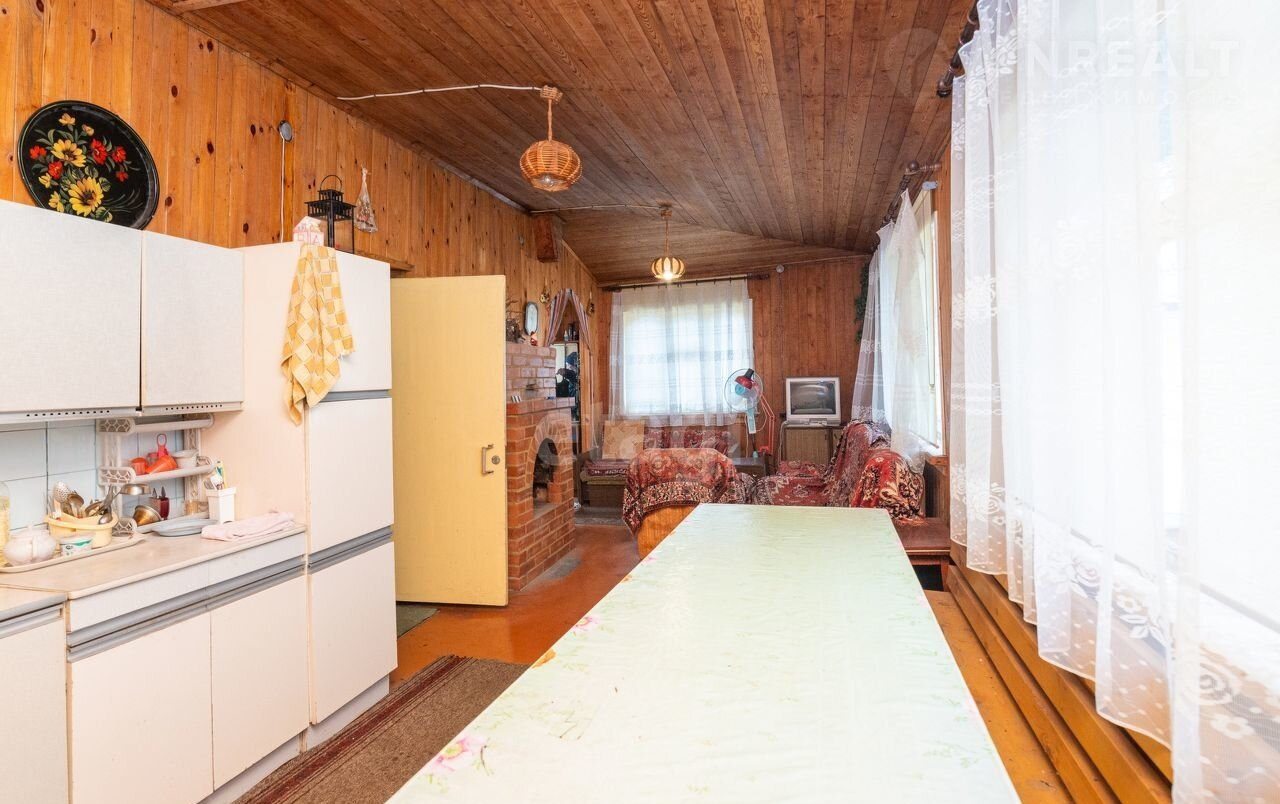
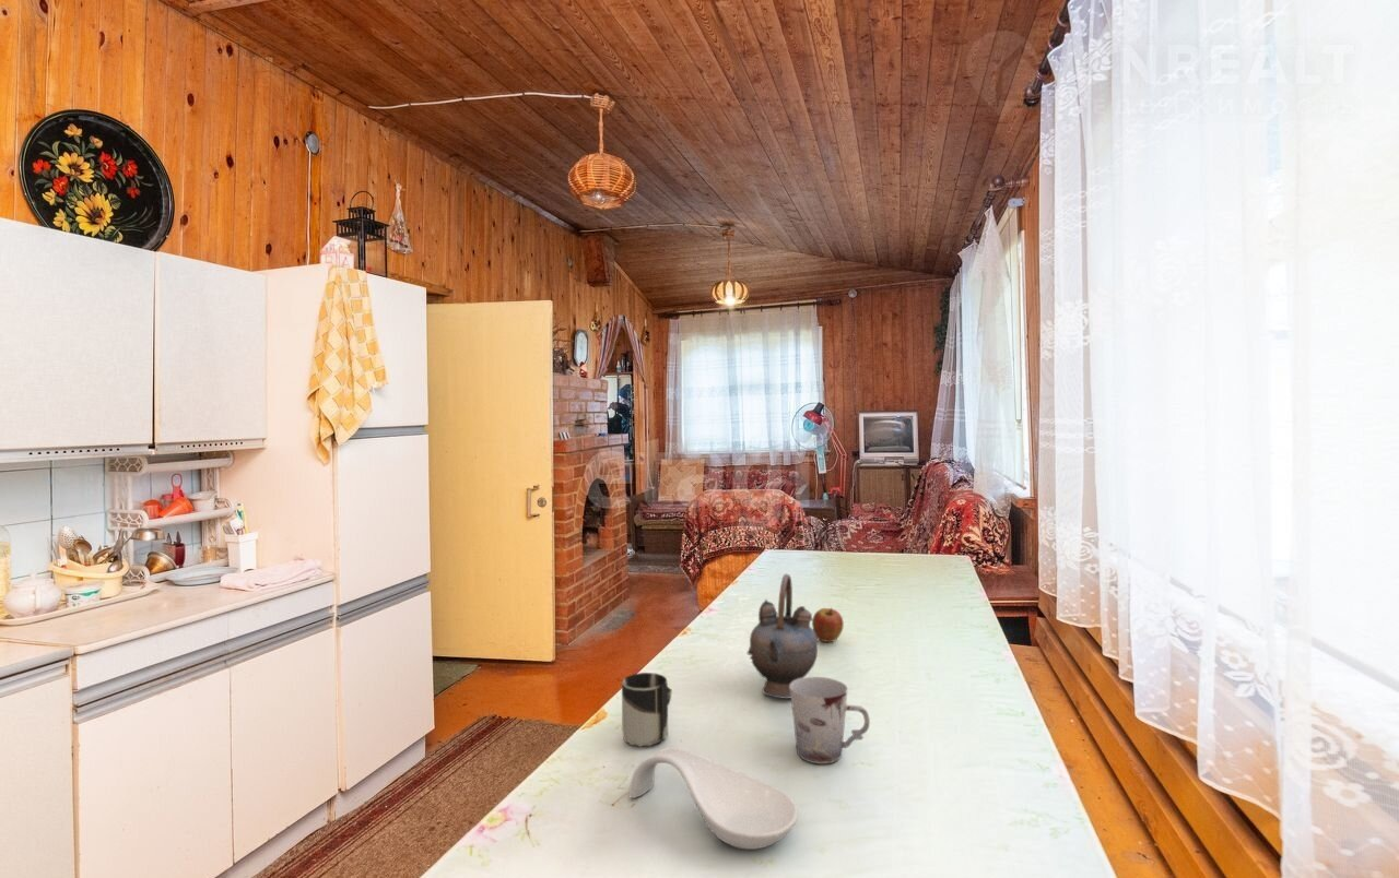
+ teapot [746,573,820,700]
+ cup [621,672,673,748]
+ spoon rest [627,747,799,850]
+ cup [790,676,871,764]
+ fruit [811,607,845,643]
